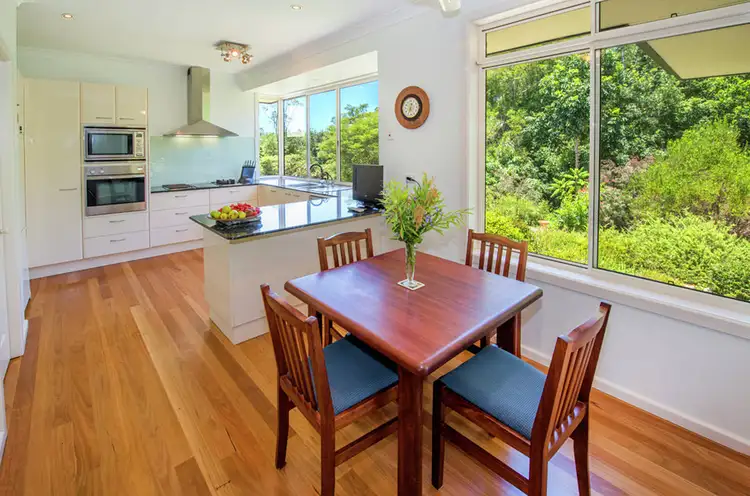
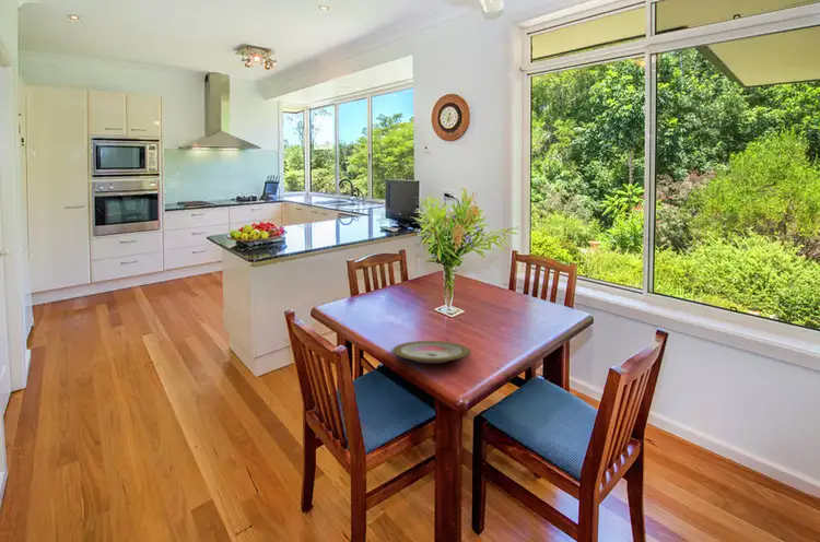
+ plate [391,340,471,364]
